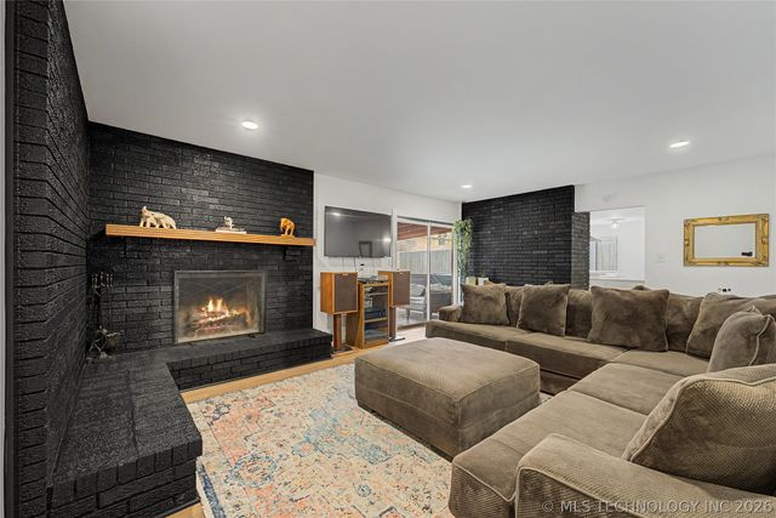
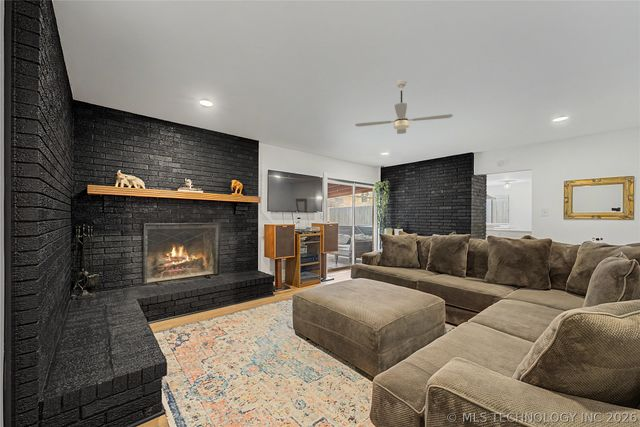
+ ceiling fan [354,79,454,135]
